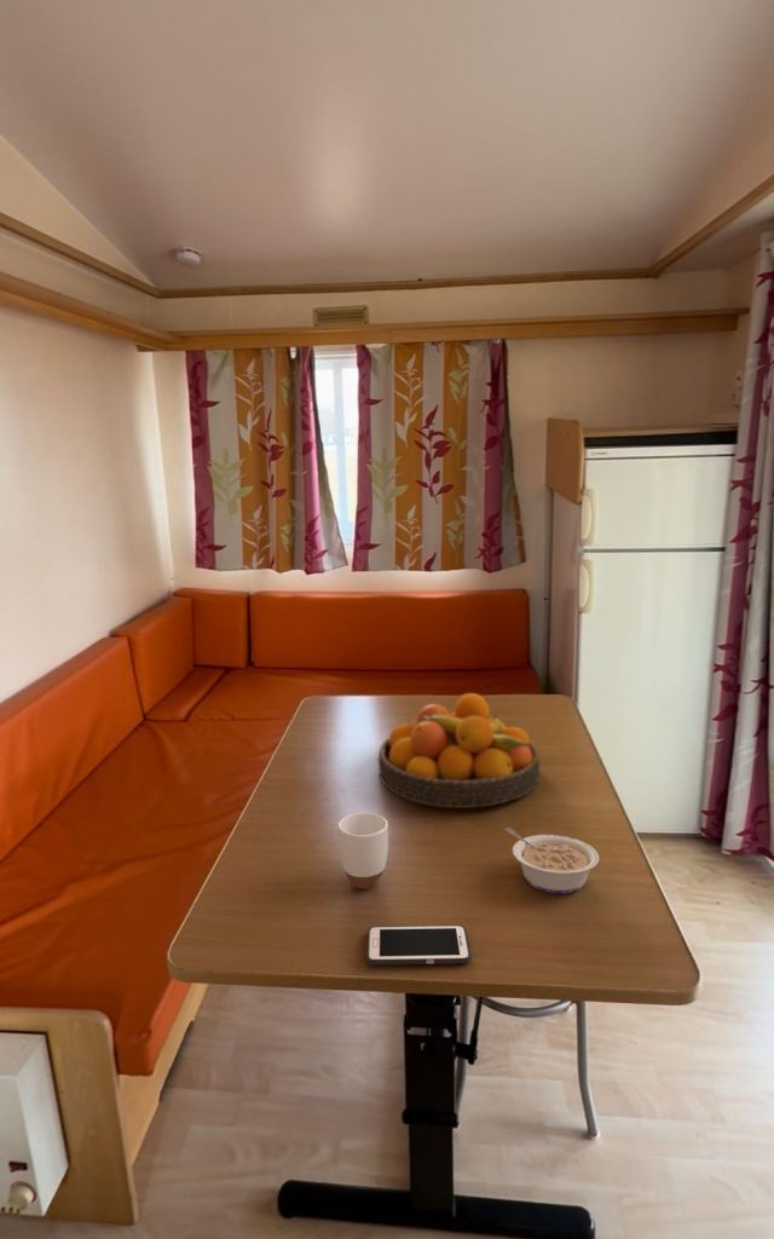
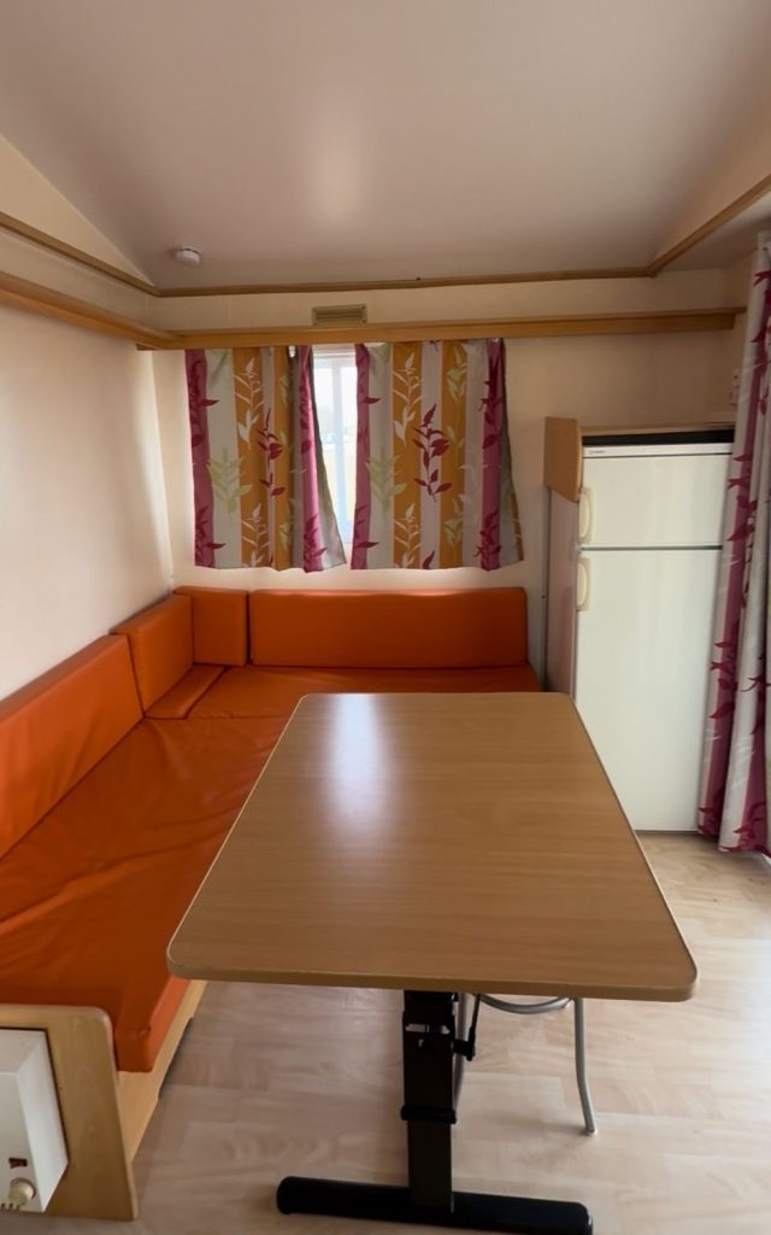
- legume [506,826,600,894]
- fruit bowl [377,692,541,809]
- cell phone [365,924,472,966]
- mug [337,812,389,889]
